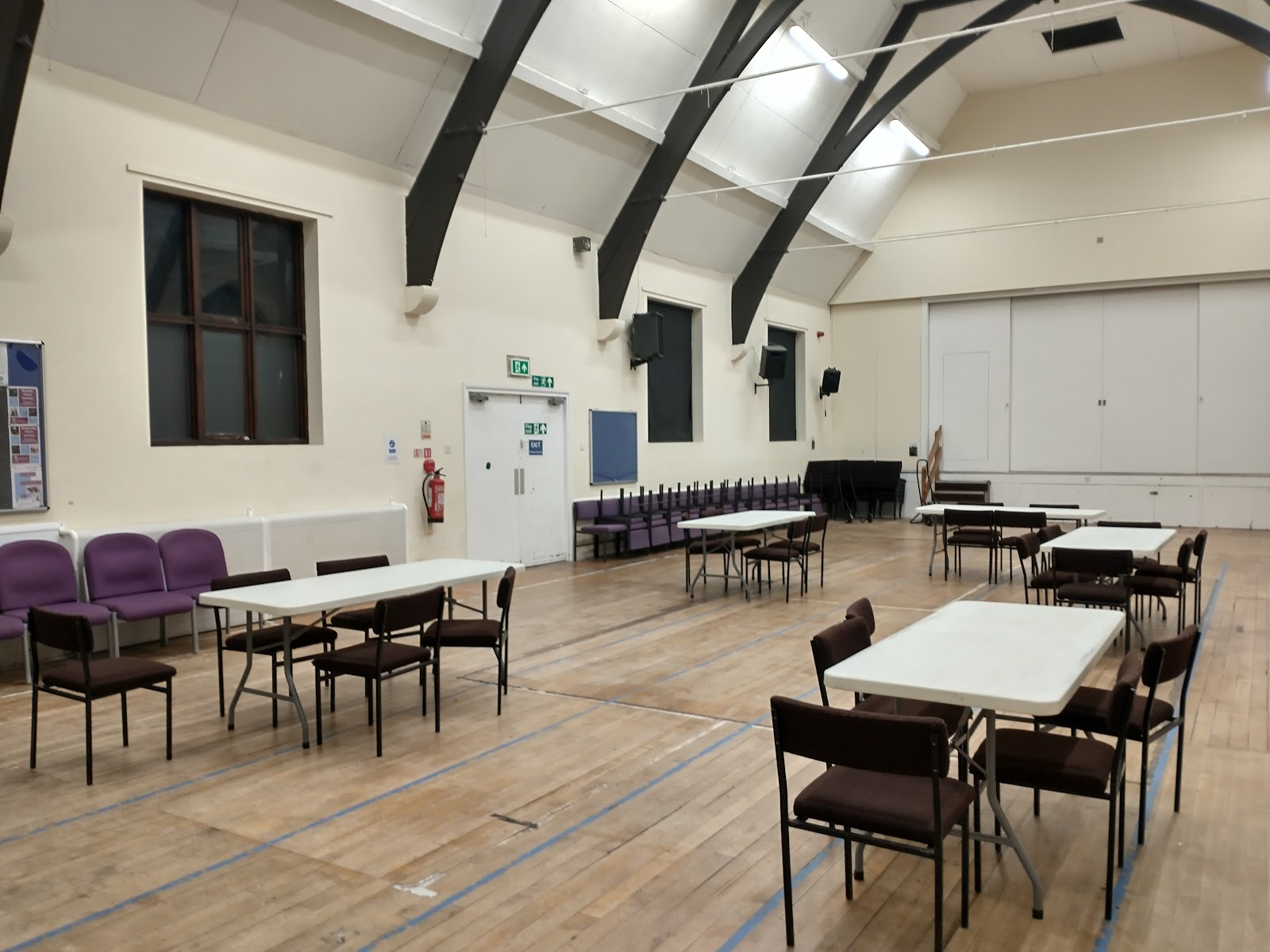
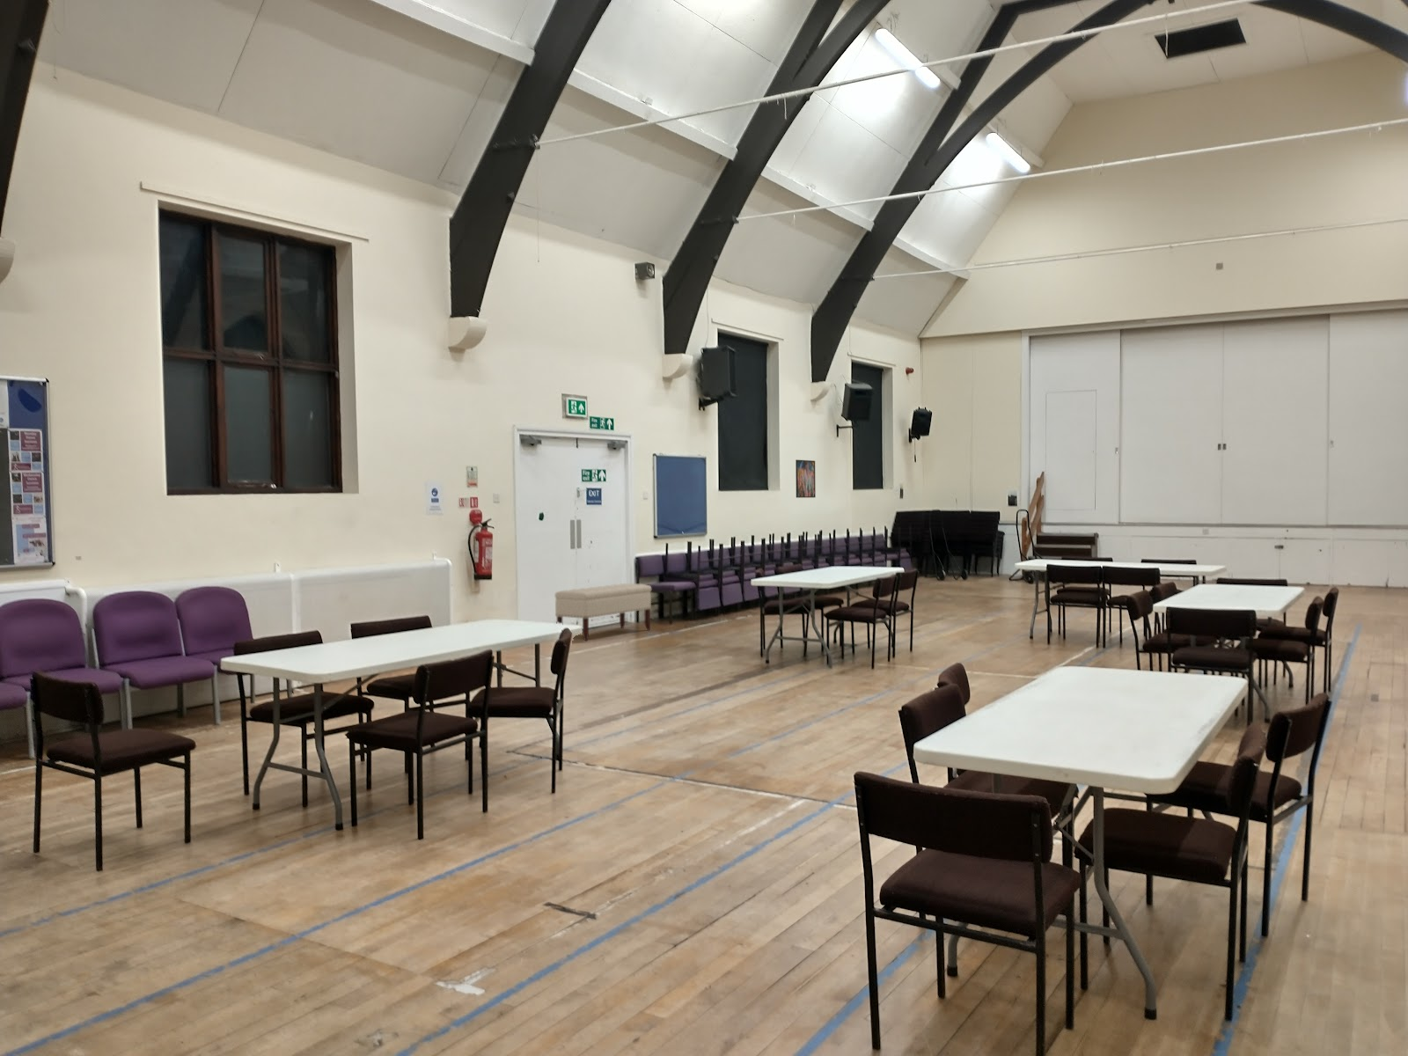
+ bench [553,582,652,642]
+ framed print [795,459,817,499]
